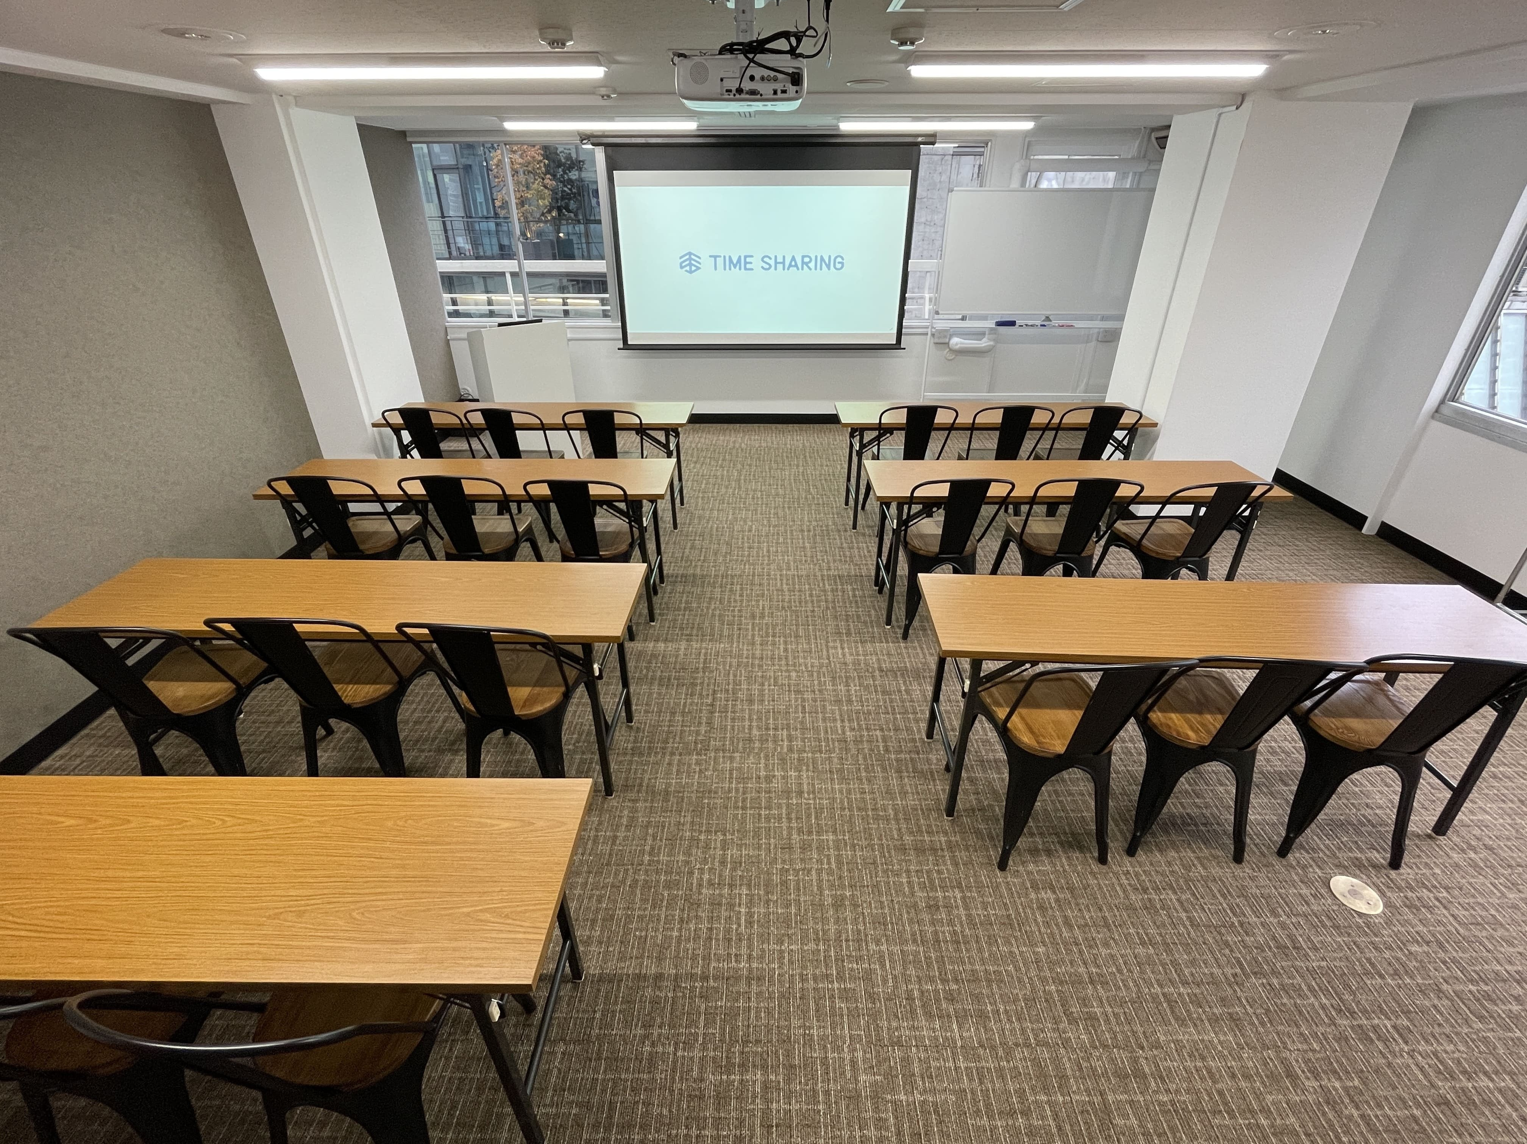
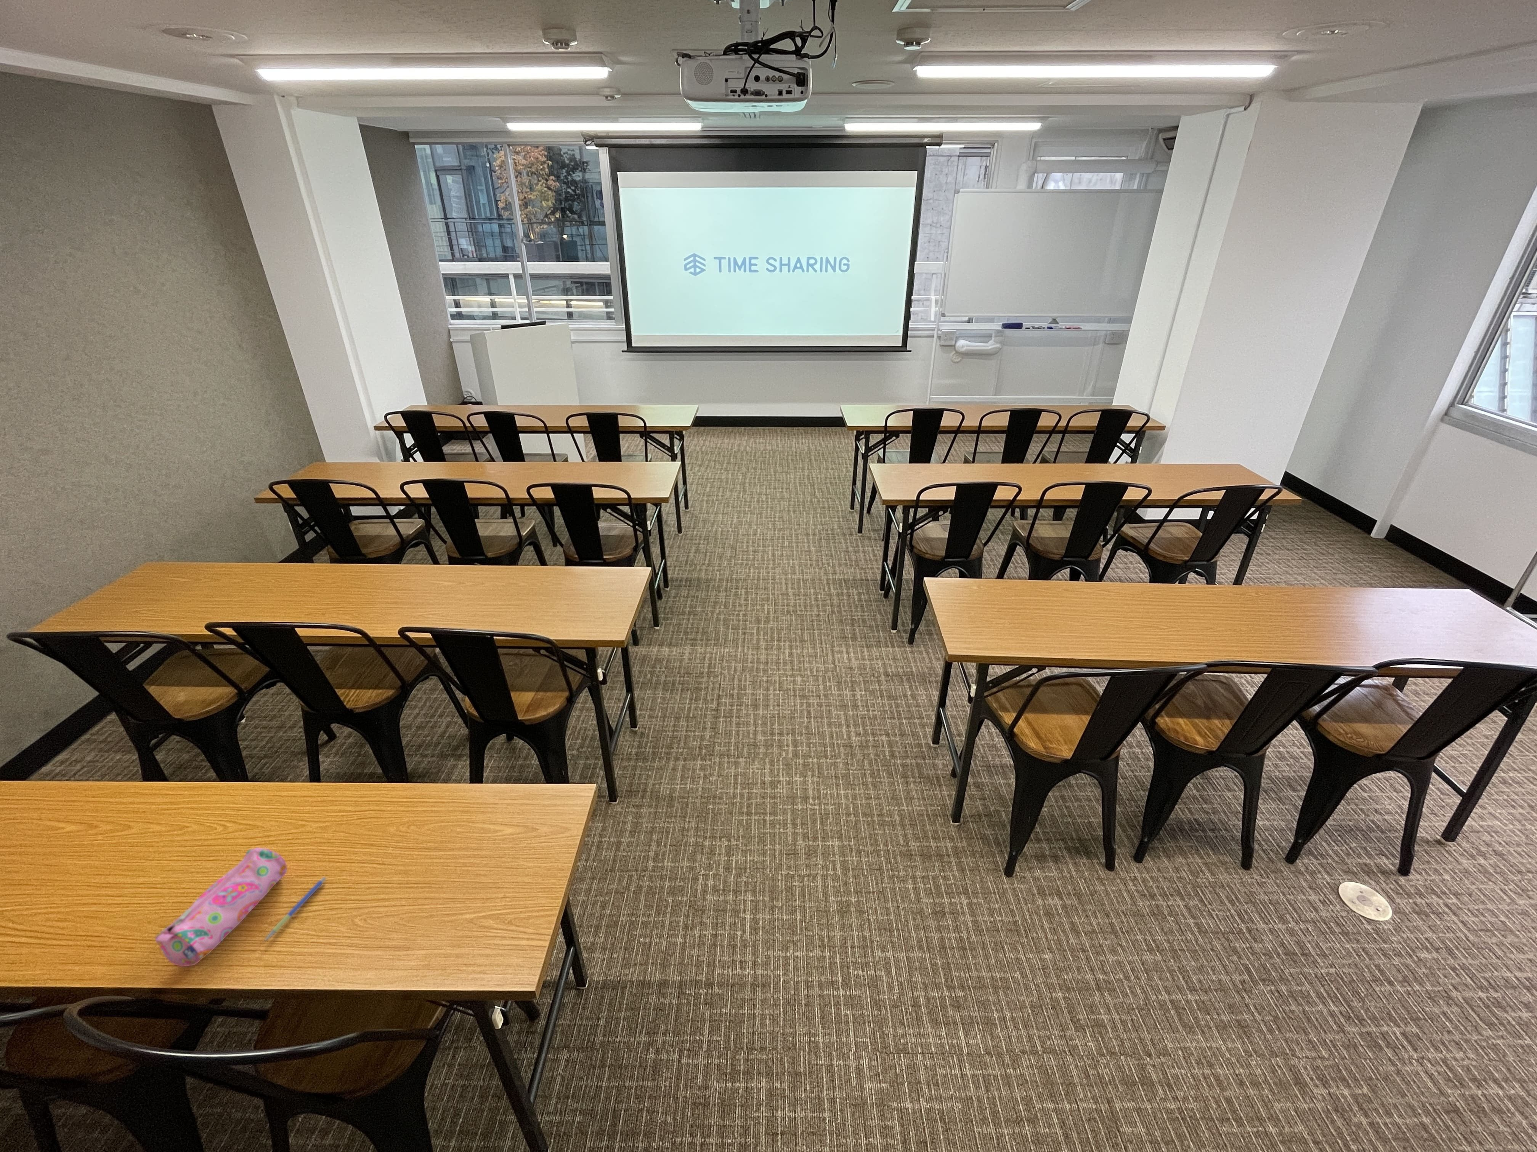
+ pencil case [155,847,287,967]
+ pen [264,876,327,941]
